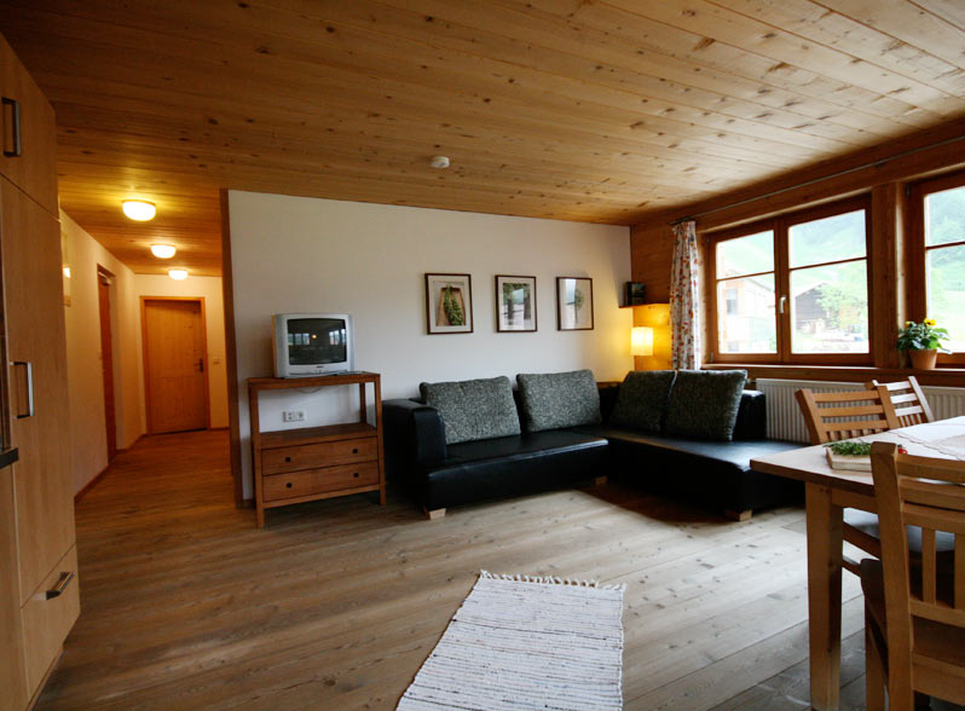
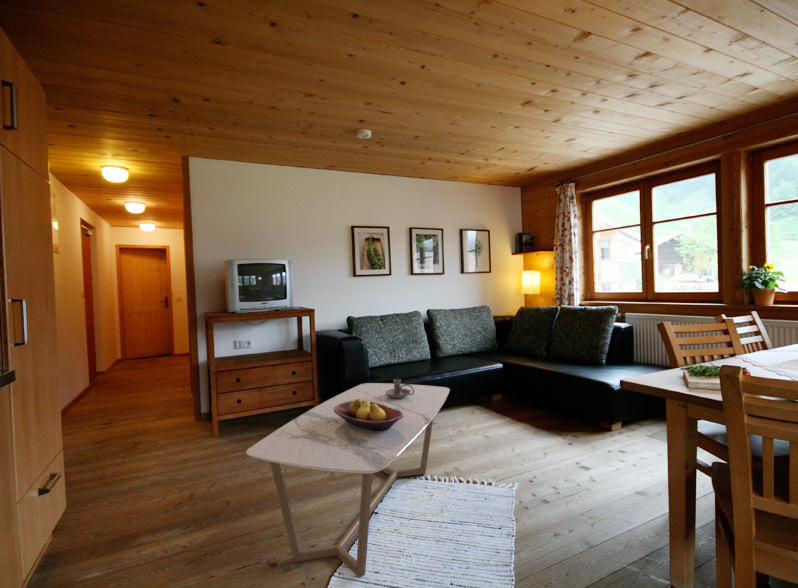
+ candle holder [385,378,414,398]
+ coffee table [245,382,451,579]
+ fruit bowl [334,399,403,431]
